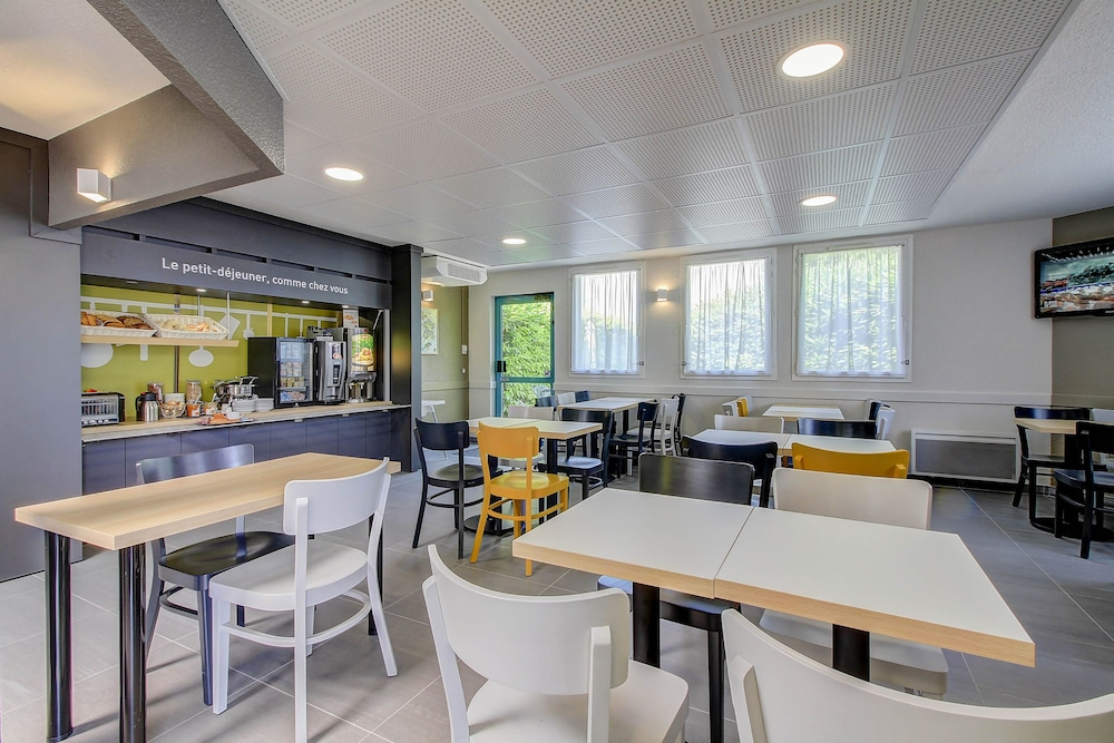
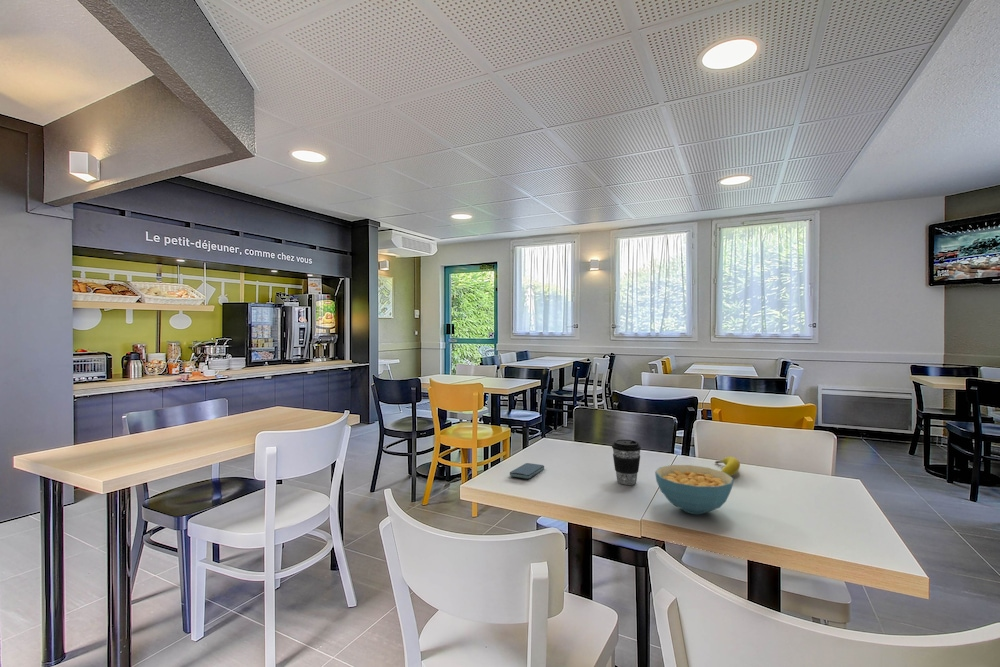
+ fruit [714,456,741,477]
+ cereal bowl [654,464,734,515]
+ coffee cup [611,438,642,486]
+ smartphone [509,462,545,480]
